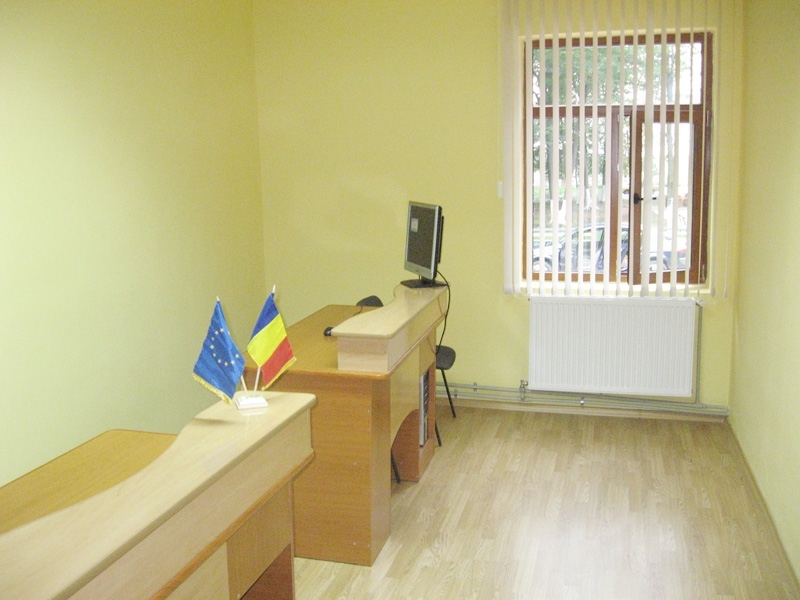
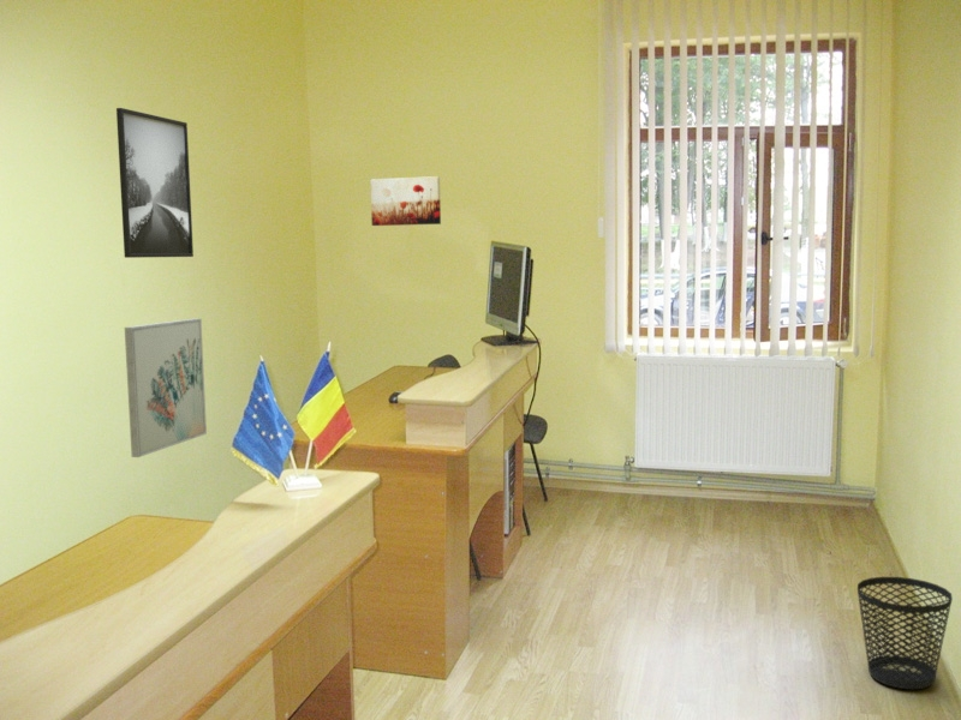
+ wall art [370,175,442,227]
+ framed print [115,107,195,259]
+ wall art [124,318,208,458]
+ wastebasket [856,576,954,690]
